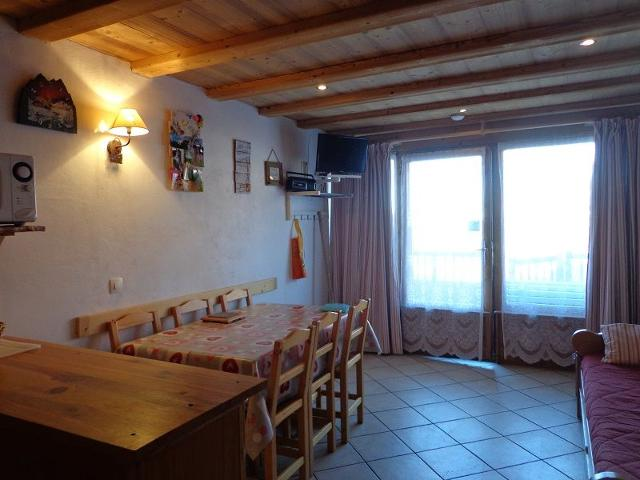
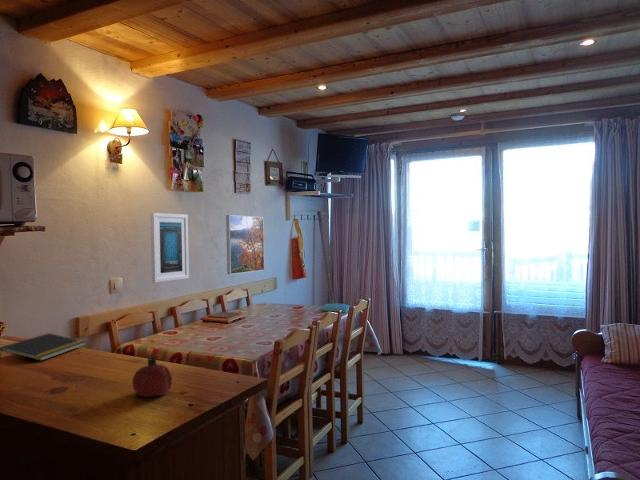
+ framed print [225,214,266,275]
+ fruit [131,356,173,398]
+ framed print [150,212,190,284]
+ notepad [0,332,86,362]
